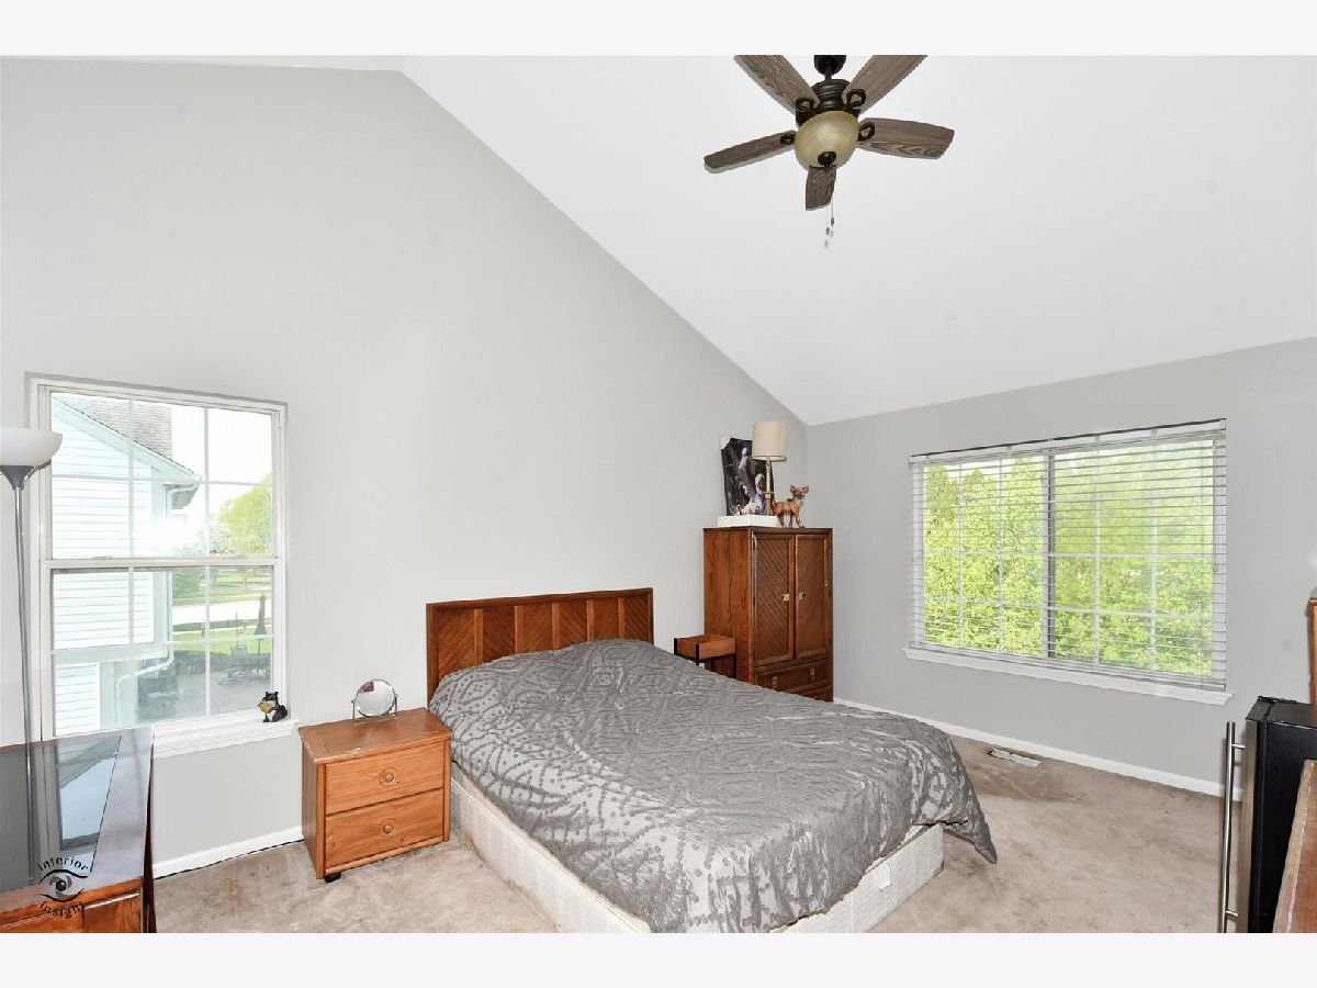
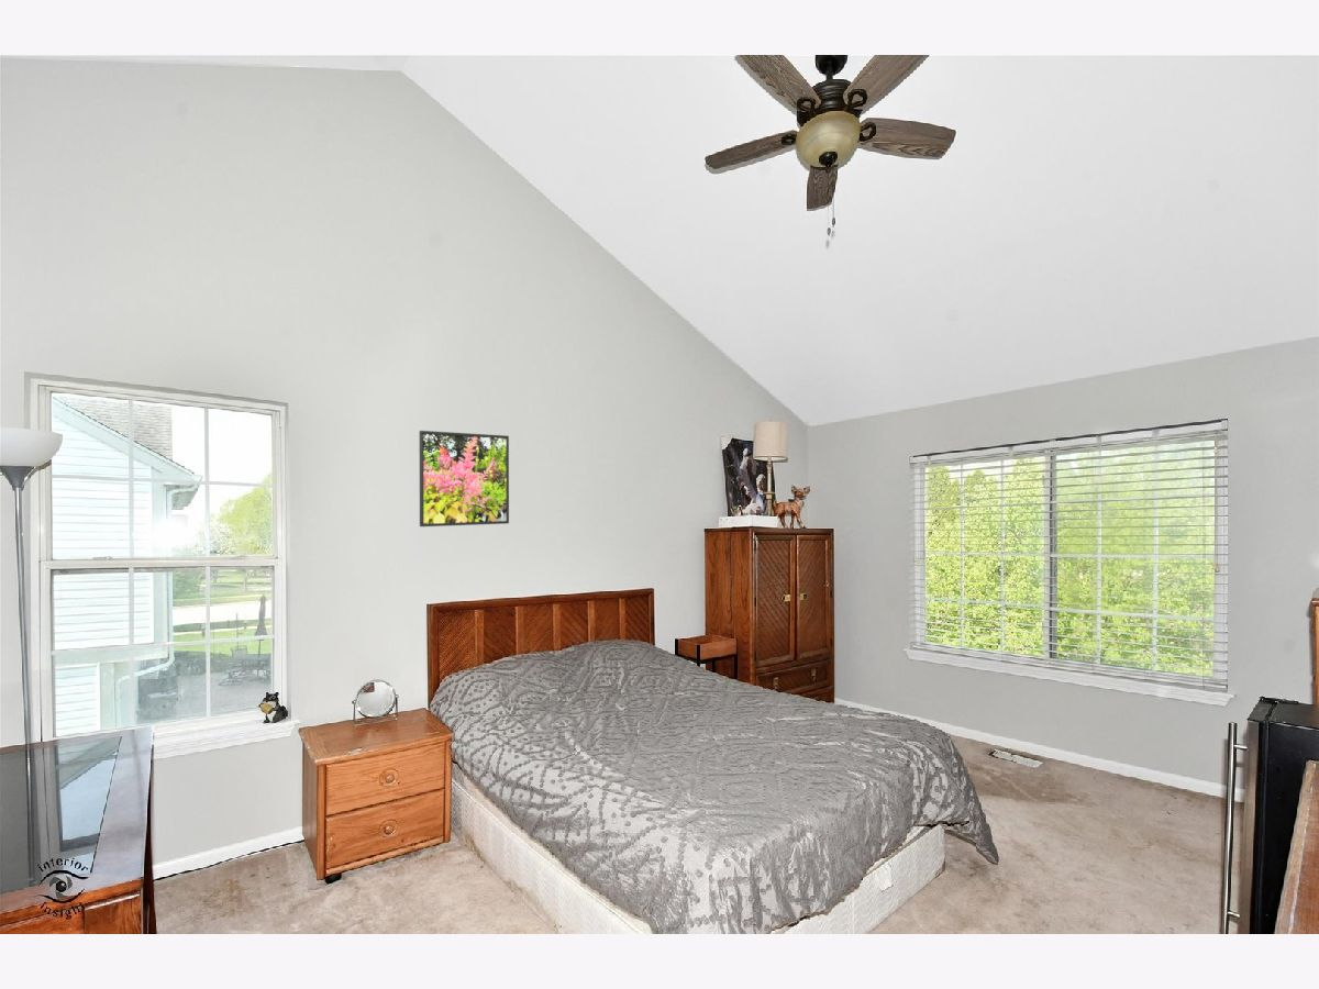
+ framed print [419,430,510,527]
